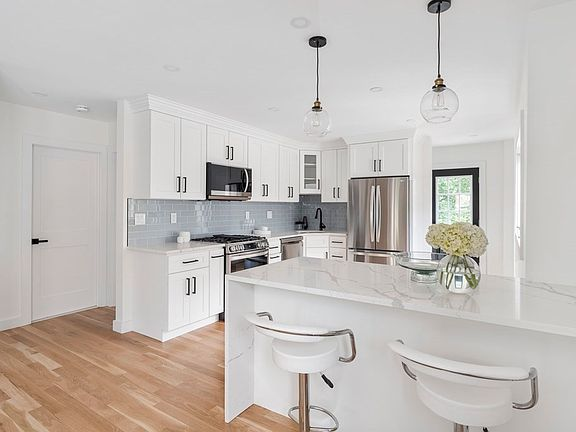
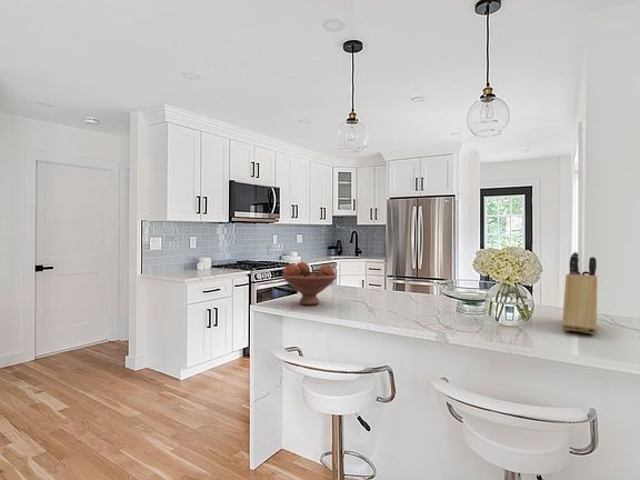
+ knife block [561,252,598,336]
+ fruit bowl [281,261,338,307]
